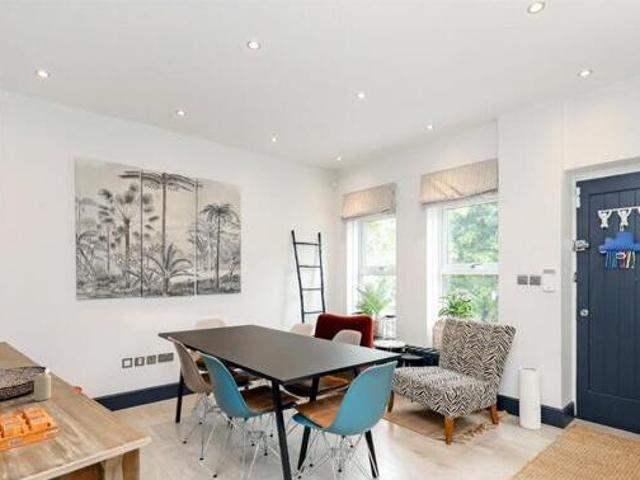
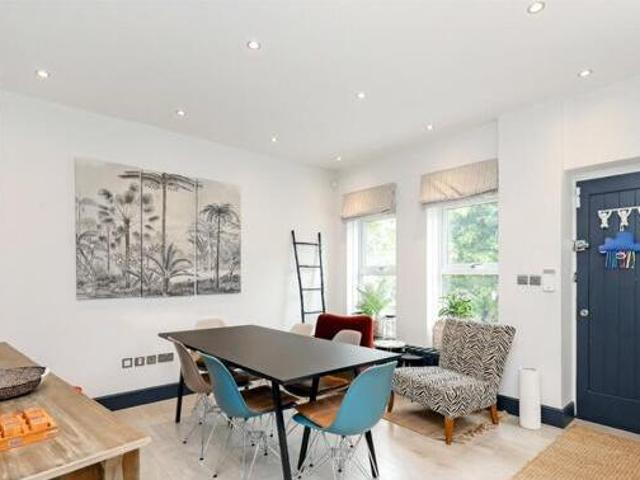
- candle [33,372,52,402]
